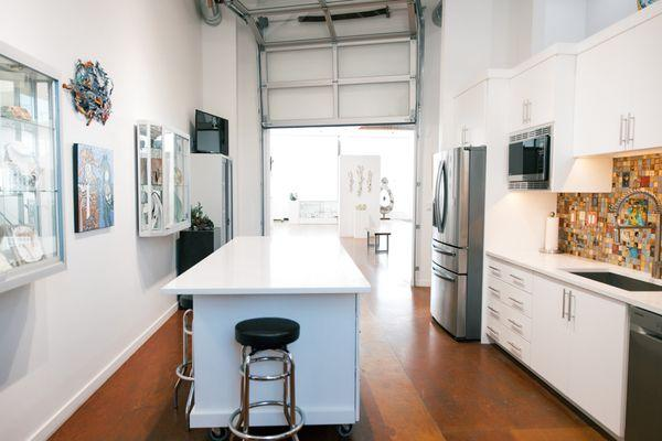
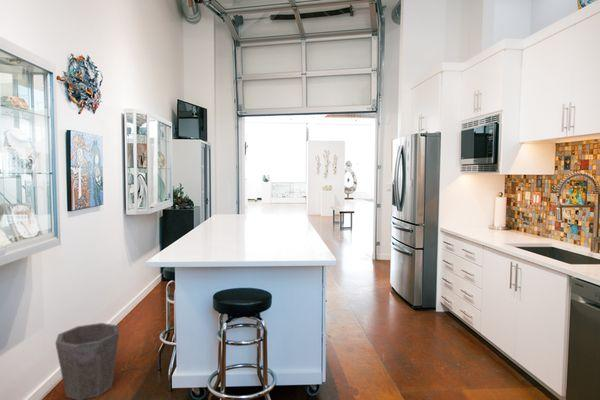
+ waste bin [54,322,120,400]
